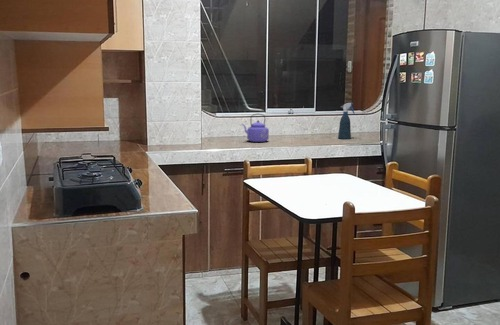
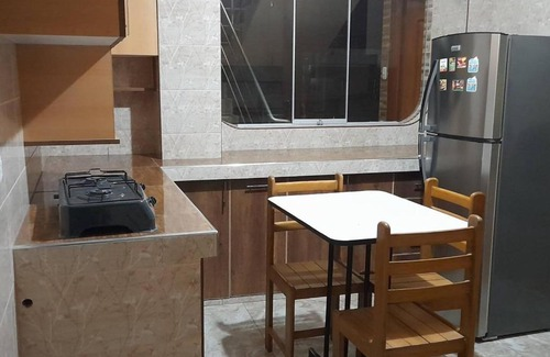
- kettle [241,113,270,143]
- spray bottle [337,102,356,140]
